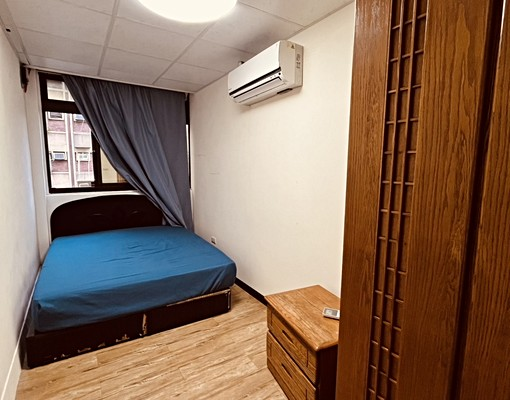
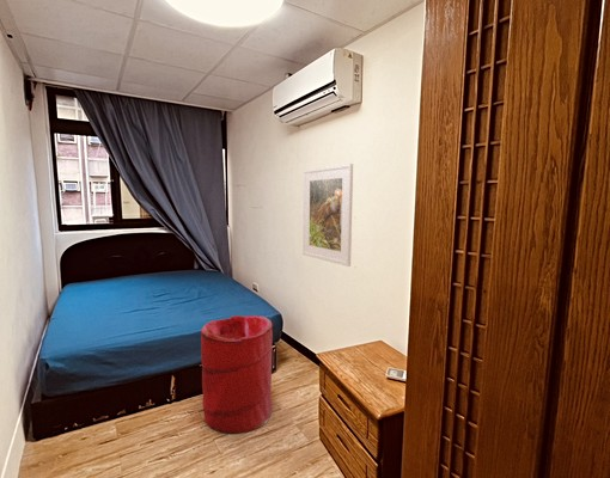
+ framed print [301,163,354,268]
+ laundry hamper [200,314,274,435]
